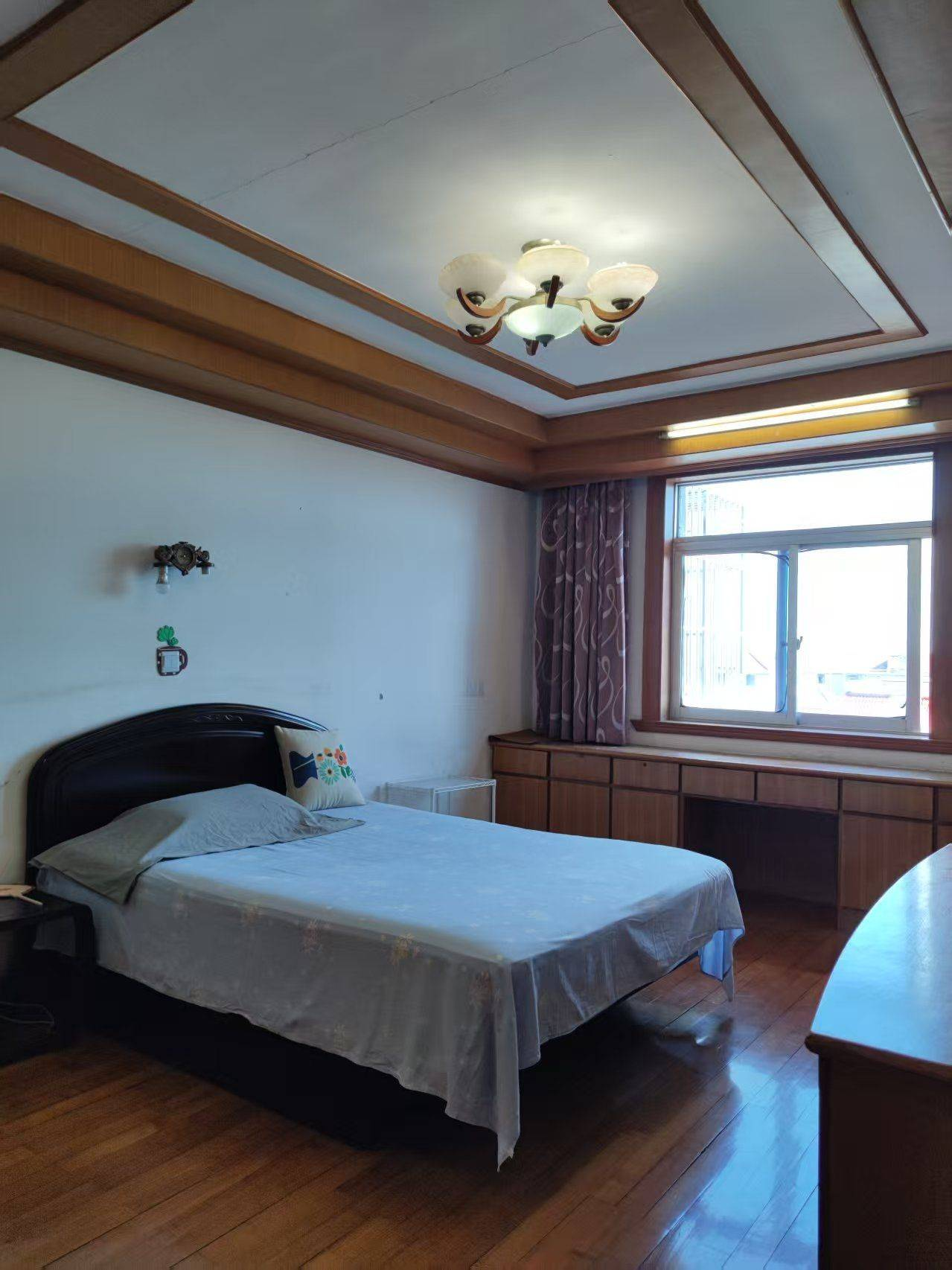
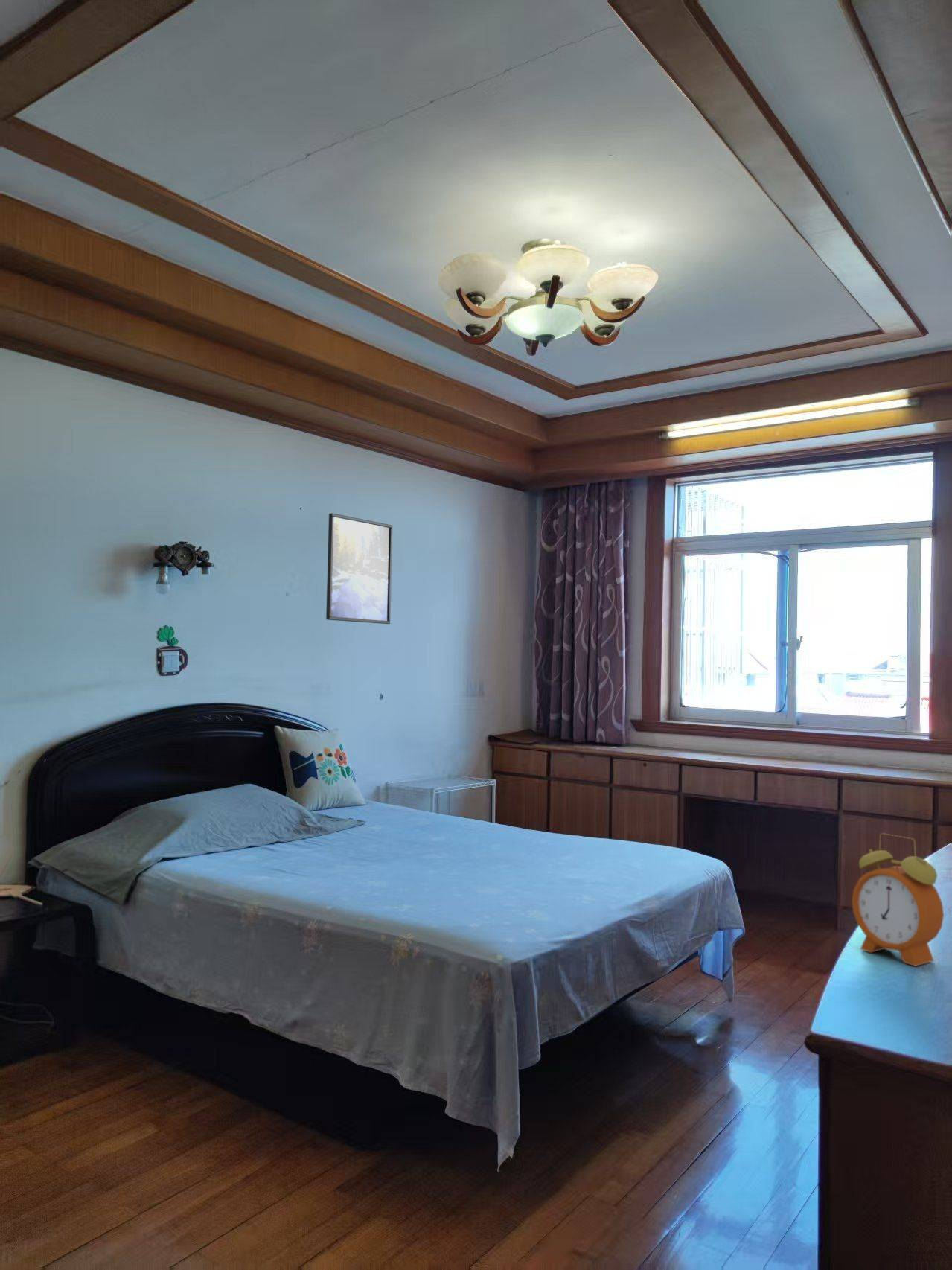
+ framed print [325,512,393,625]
+ alarm clock [851,832,945,967]
